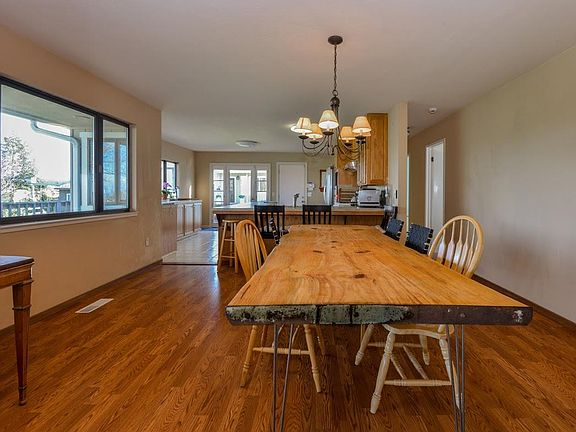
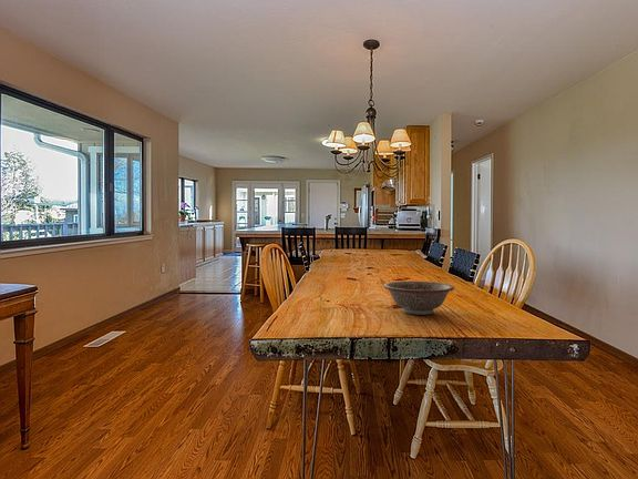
+ decorative bowl [382,281,455,316]
